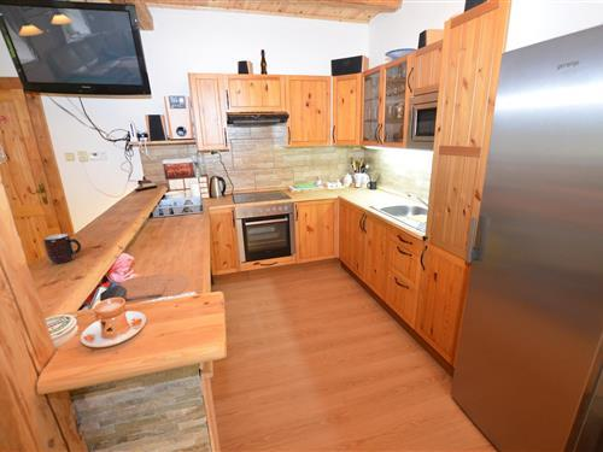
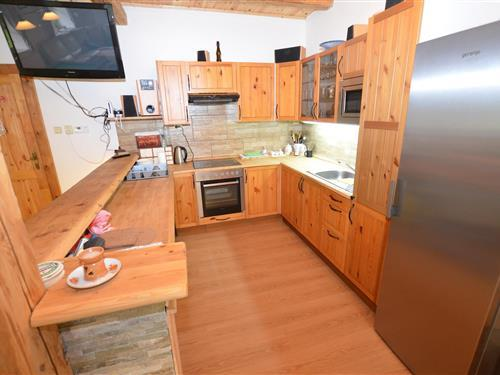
- mug [42,233,82,265]
